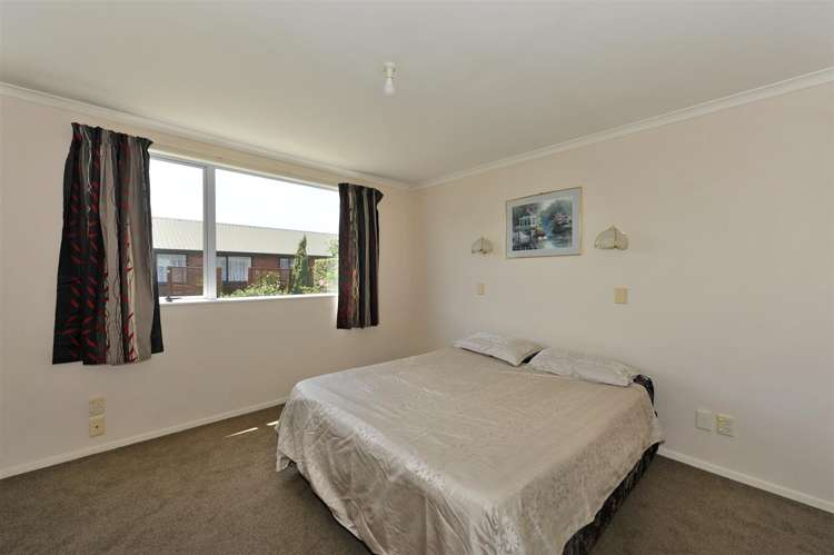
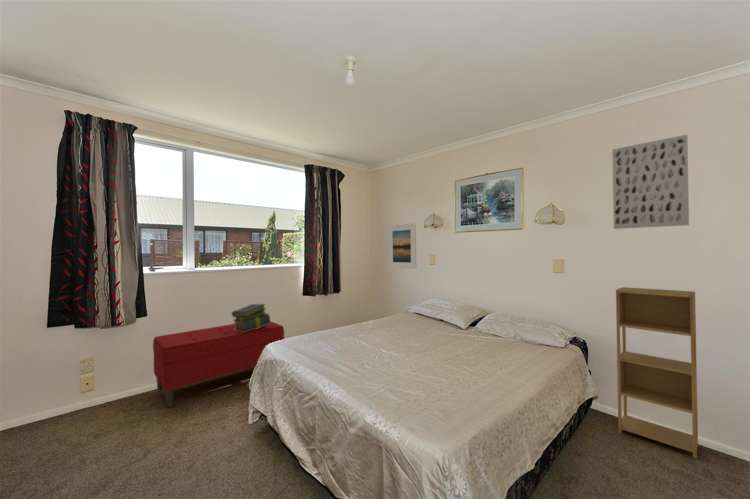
+ bench [152,320,285,408]
+ stack of books [231,303,271,332]
+ shelving unit [615,286,699,460]
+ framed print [387,222,417,270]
+ wall art [611,134,690,230]
